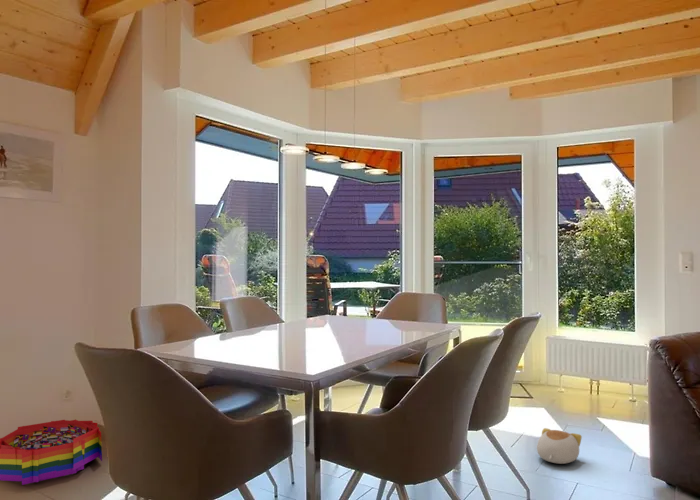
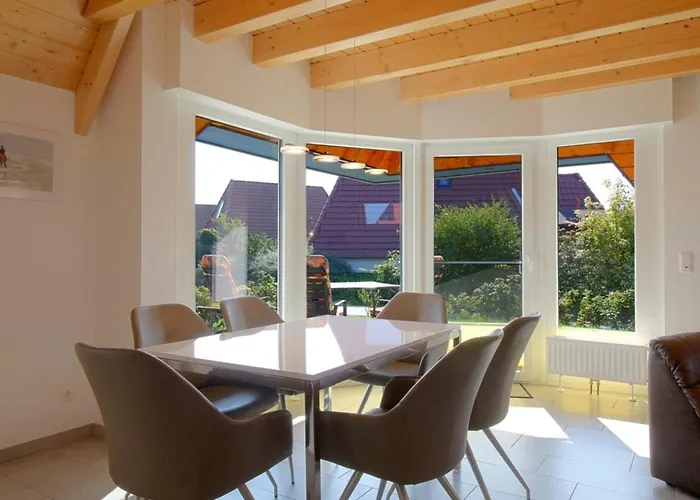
- plush toy [536,427,583,465]
- storage bin [0,418,103,486]
